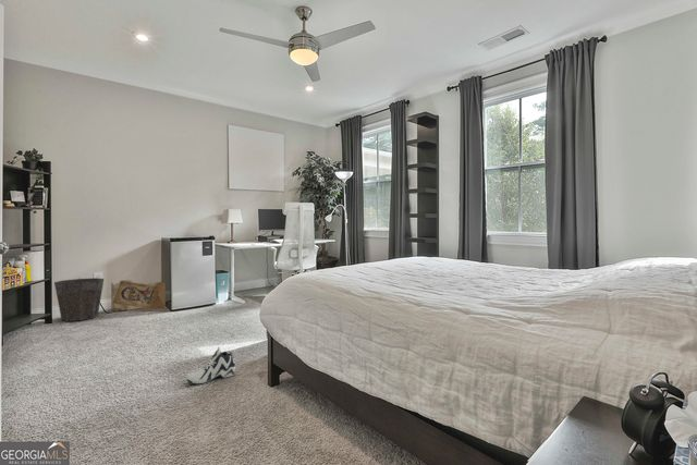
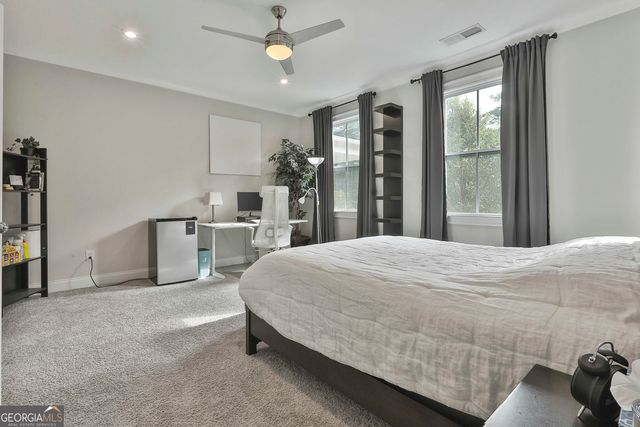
- cardboard box [110,279,167,313]
- sneaker [185,346,236,384]
- waste bin [53,277,105,322]
